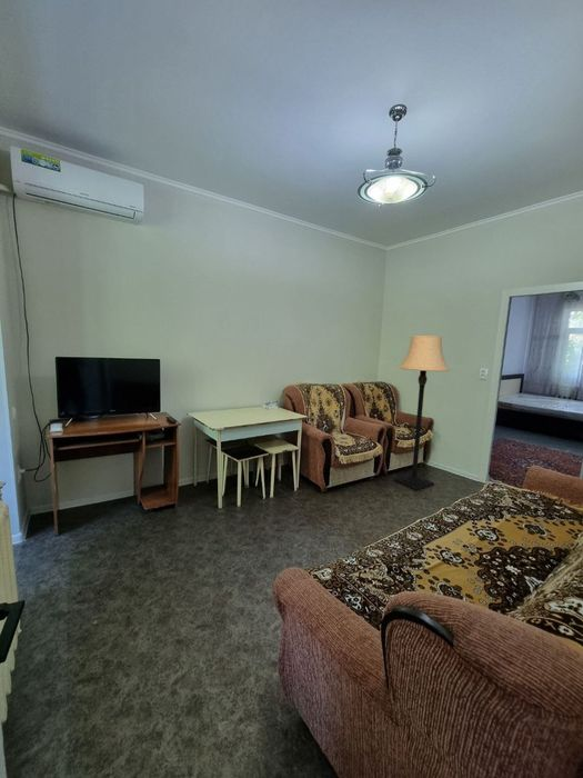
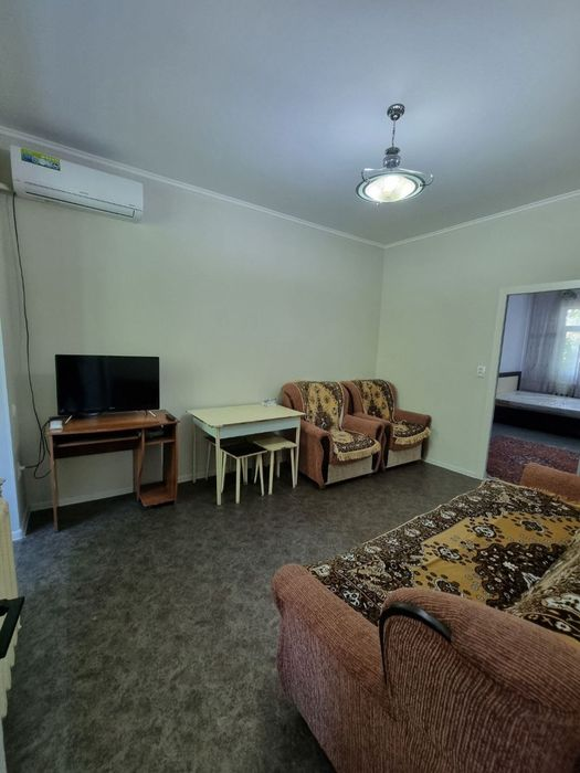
- lamp [392,335,451,492]
